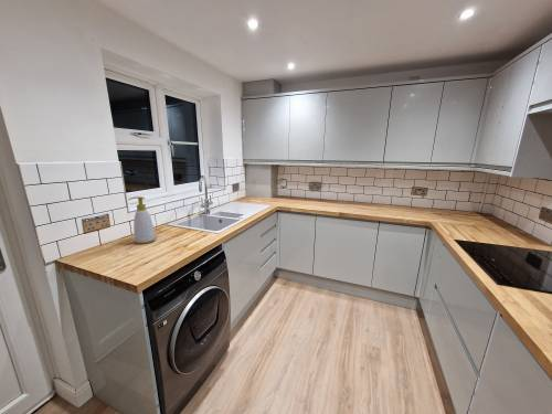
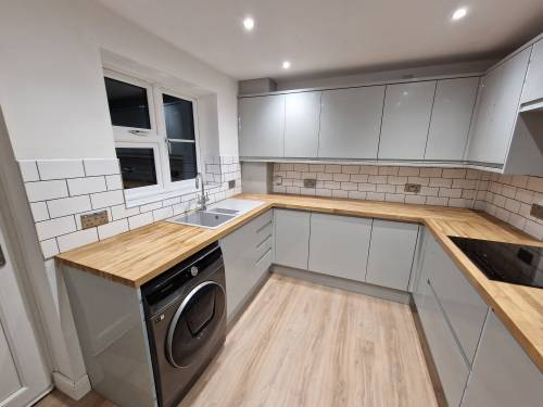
- soap bottle [127,195,157,245]
